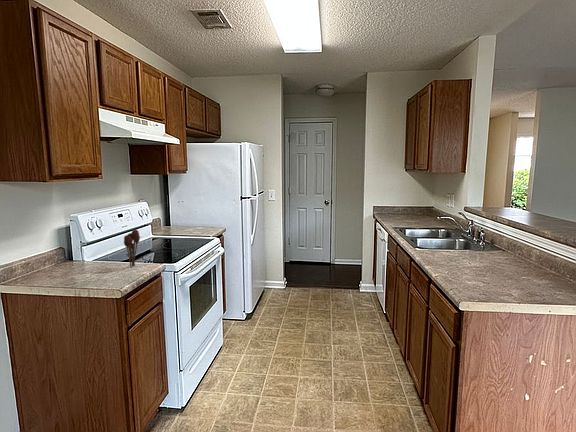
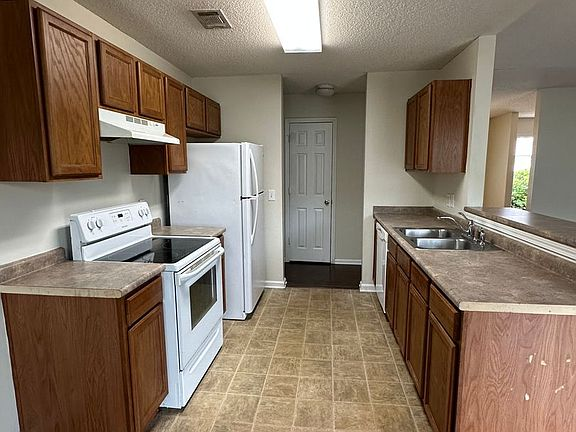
- utensil holder [123,228,141,268]
